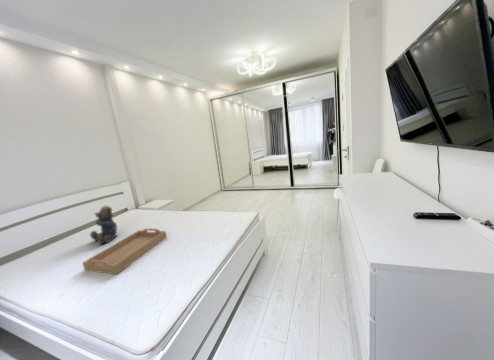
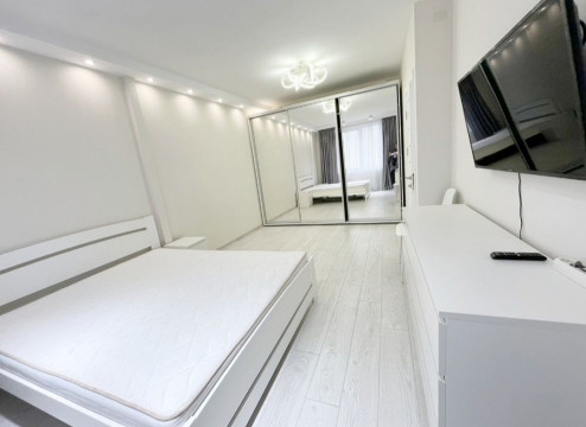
- teddy bear [89,205,118,245]
- serving tray [81,228,168,275]
